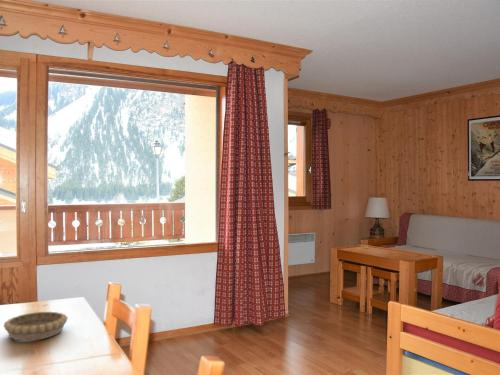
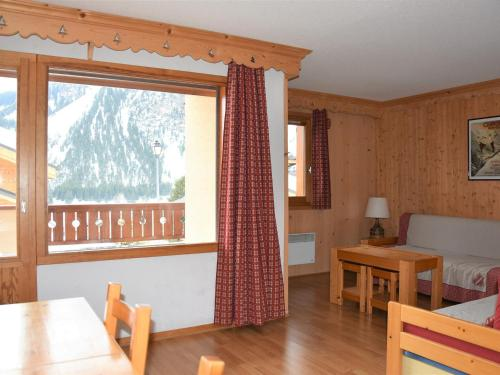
- decorative bowl [3,311,69,341]
